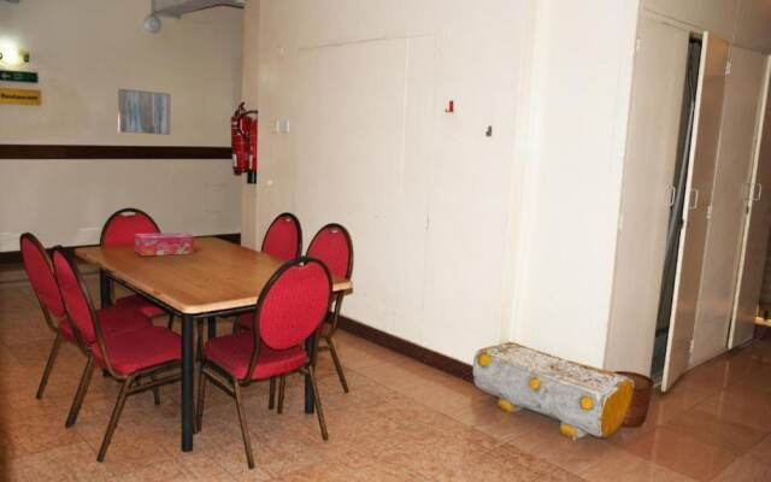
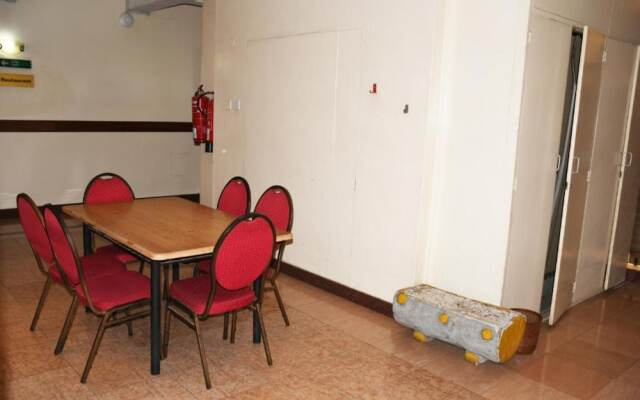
- tissue box [134,231,195,257]
- wall art [117,88,171,136]
